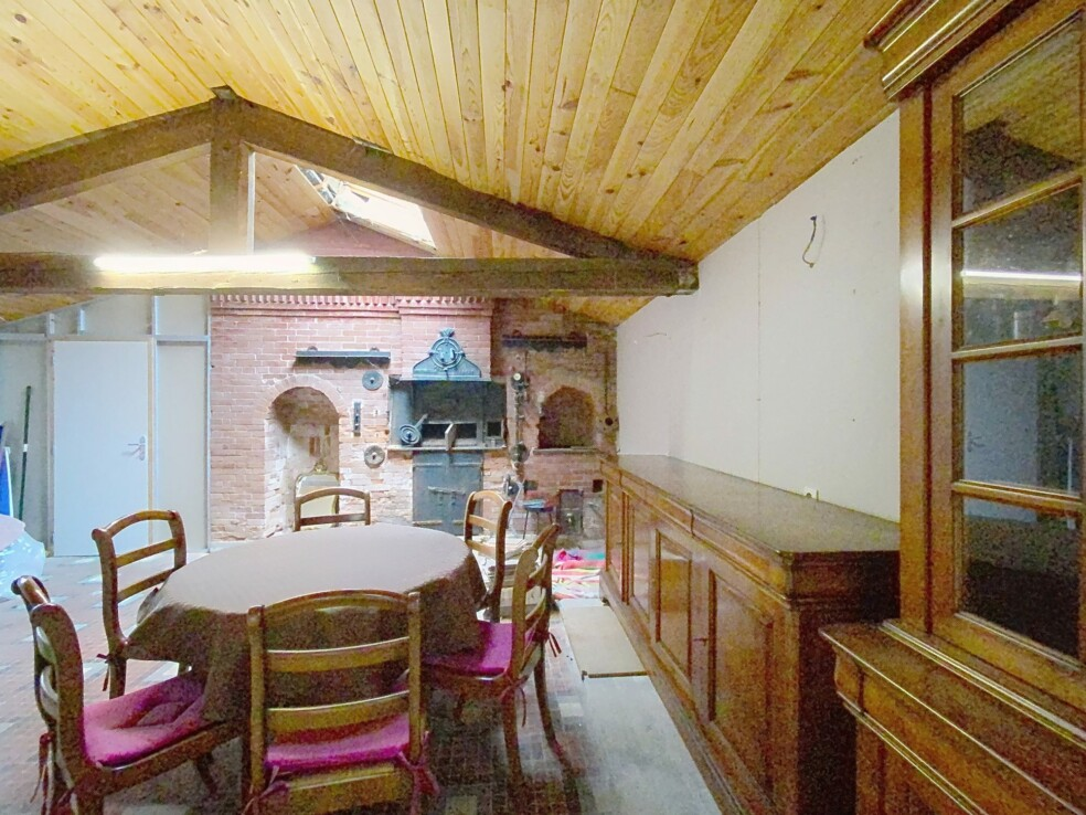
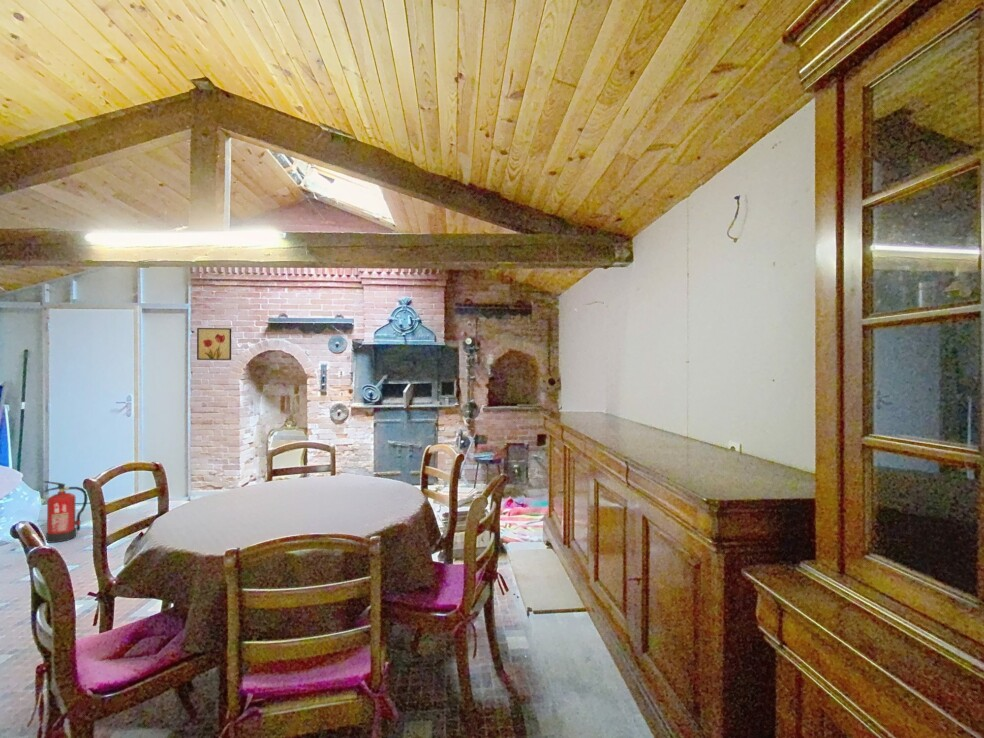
+ fire extinguisher [42,480,89,544]
+ wall art [196,327,232,361]
